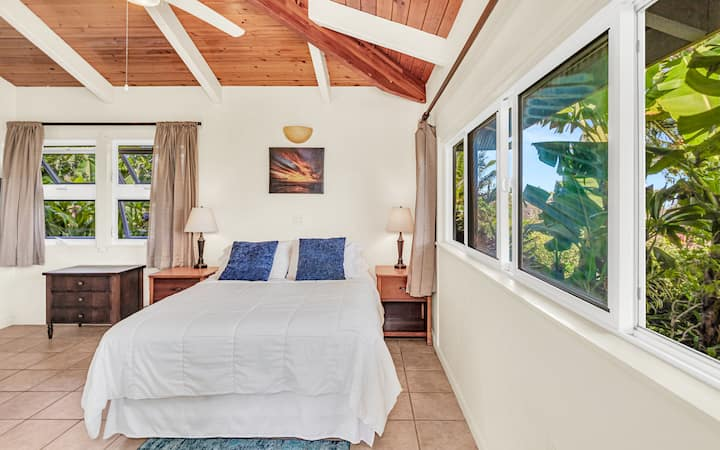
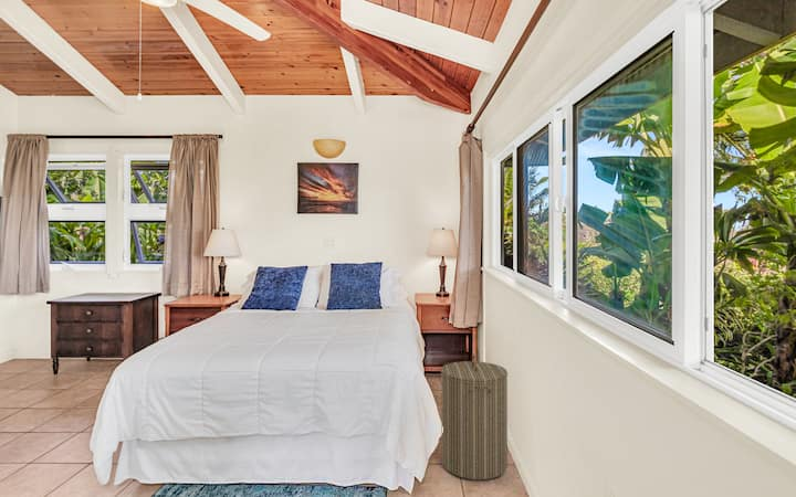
+ laundry hamper [440,353,509,482]
